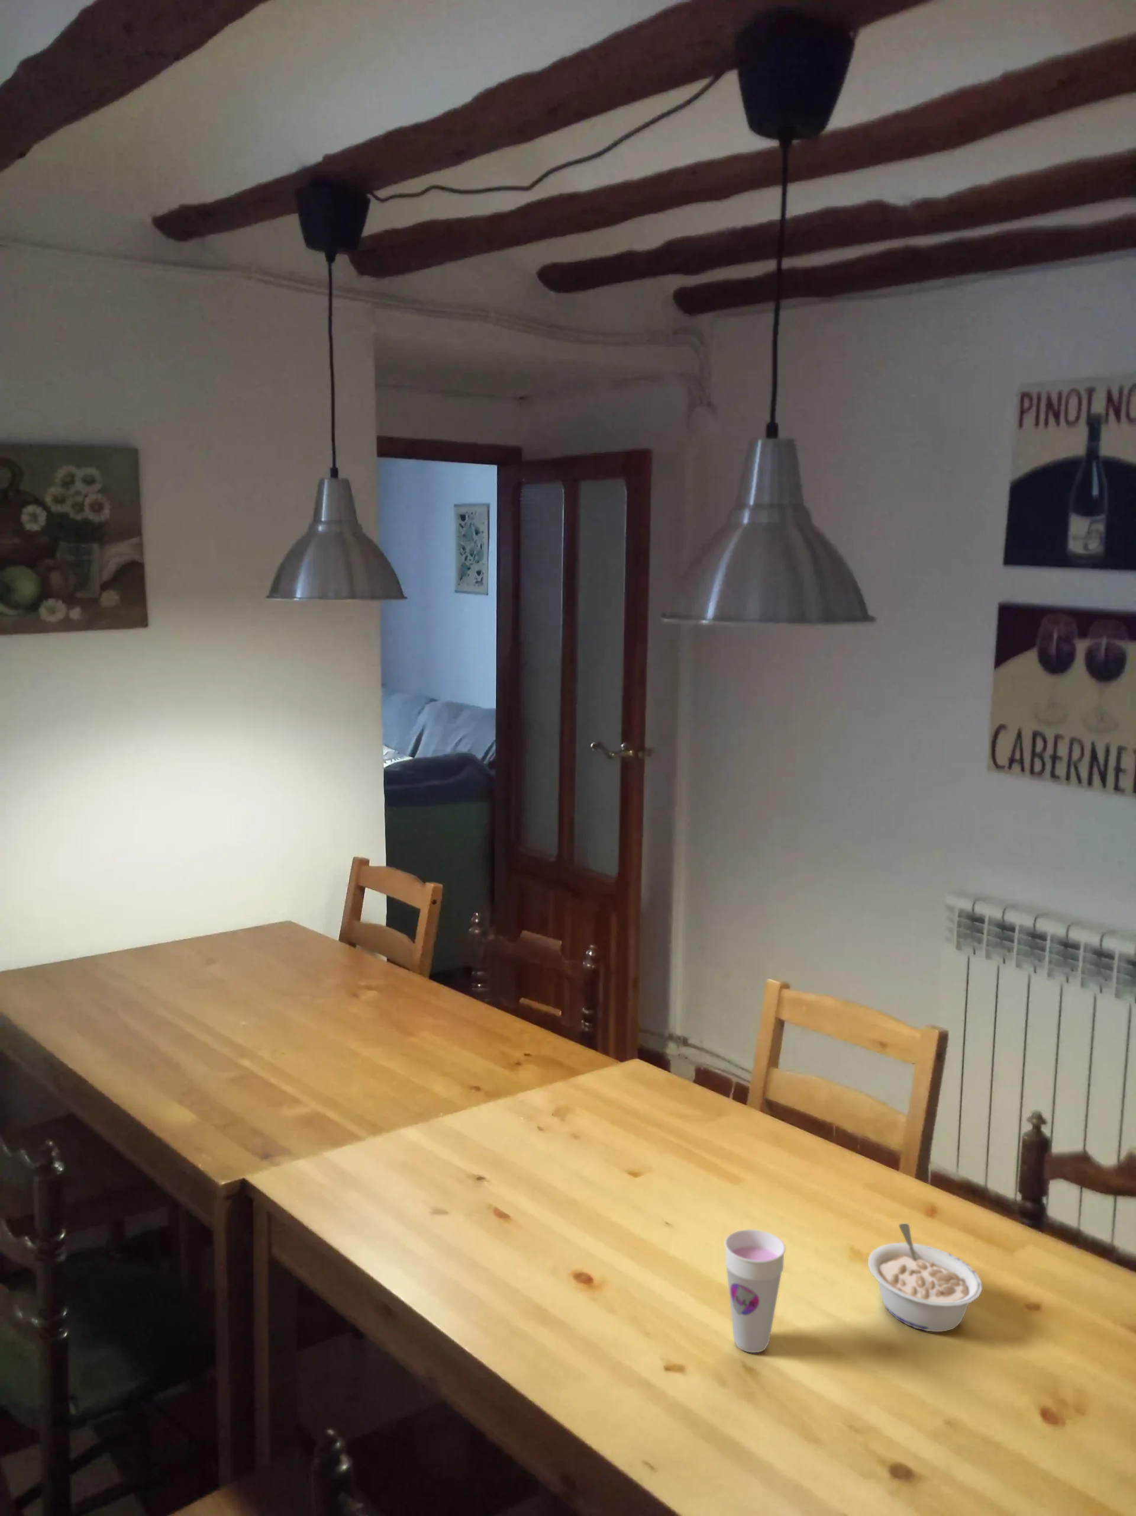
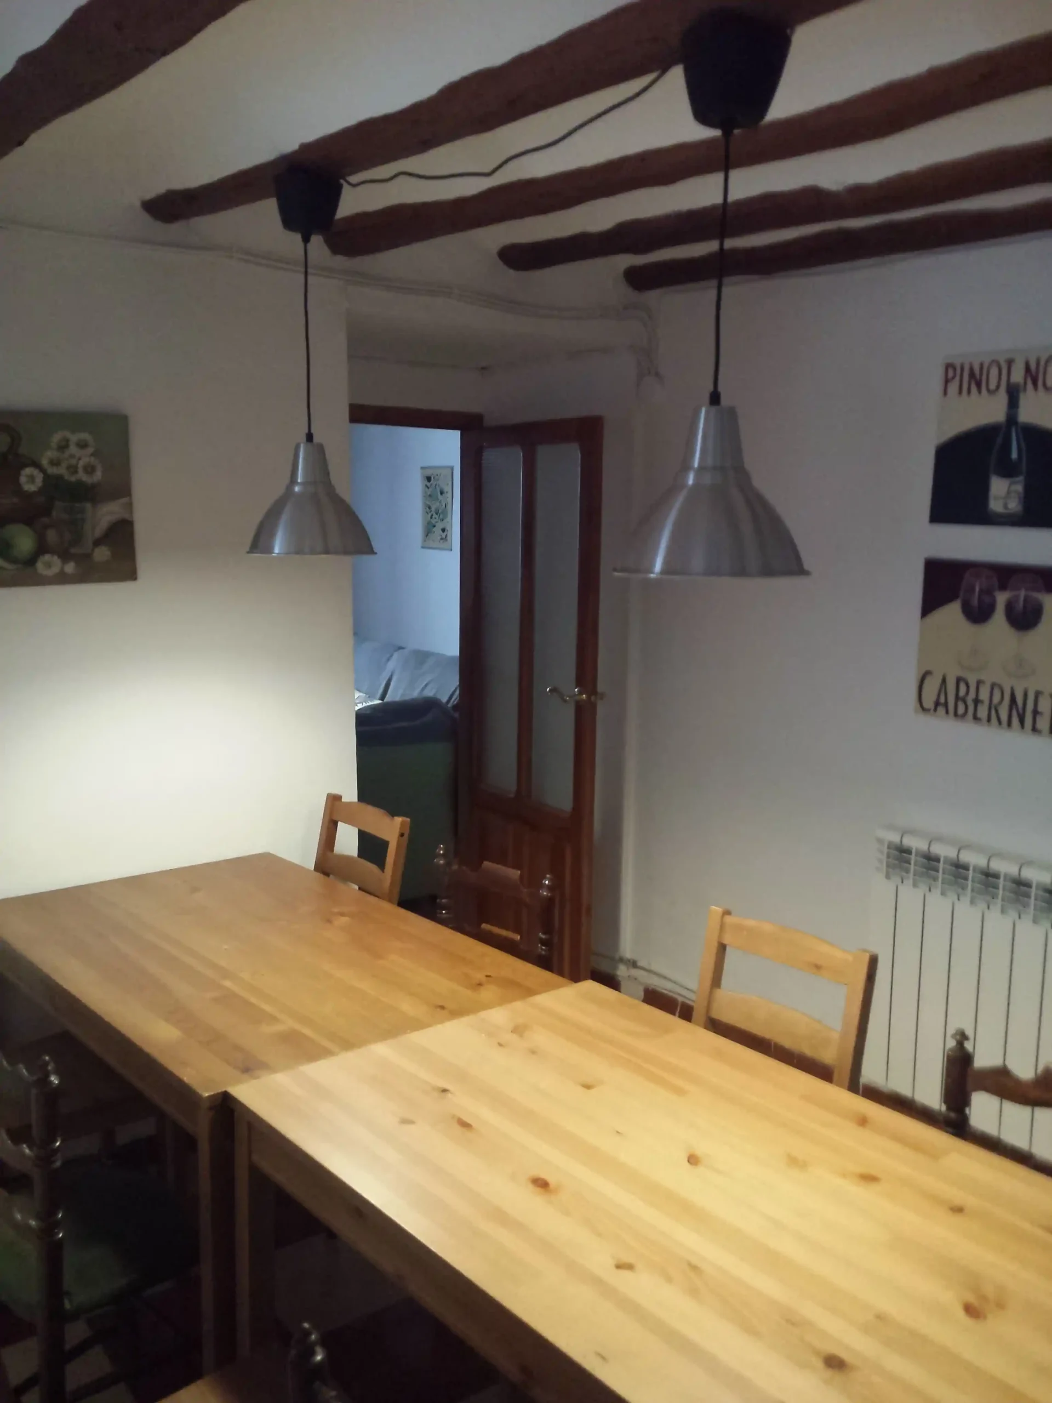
- legume [868,1222,983,1332]
- cup [723,1228,786,1354]
